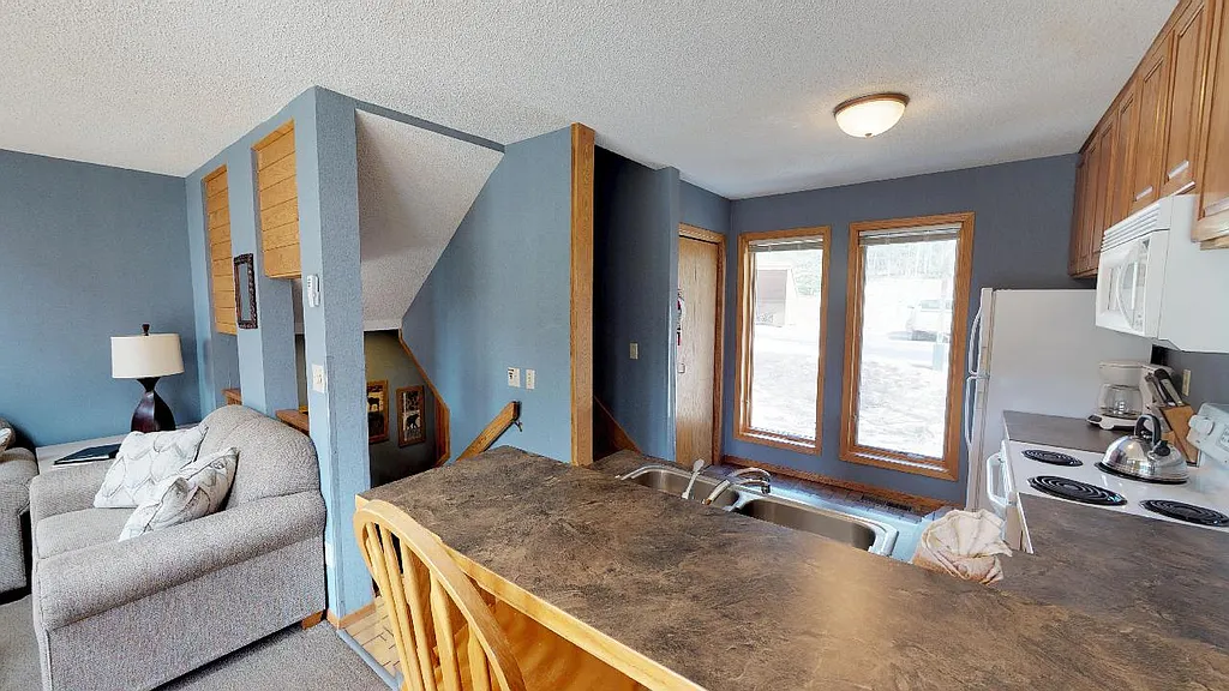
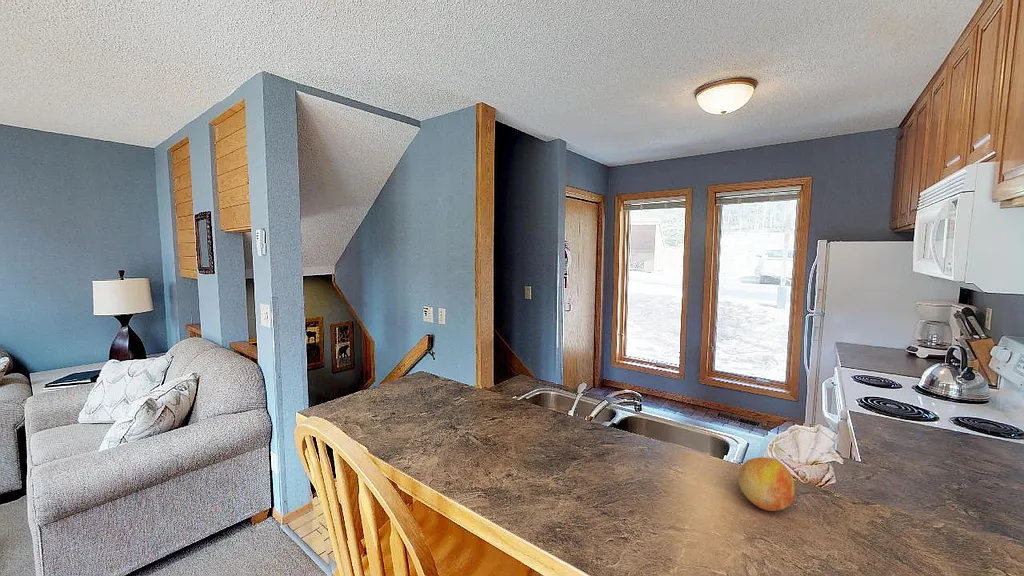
+ fruit [738,456,796,512]
